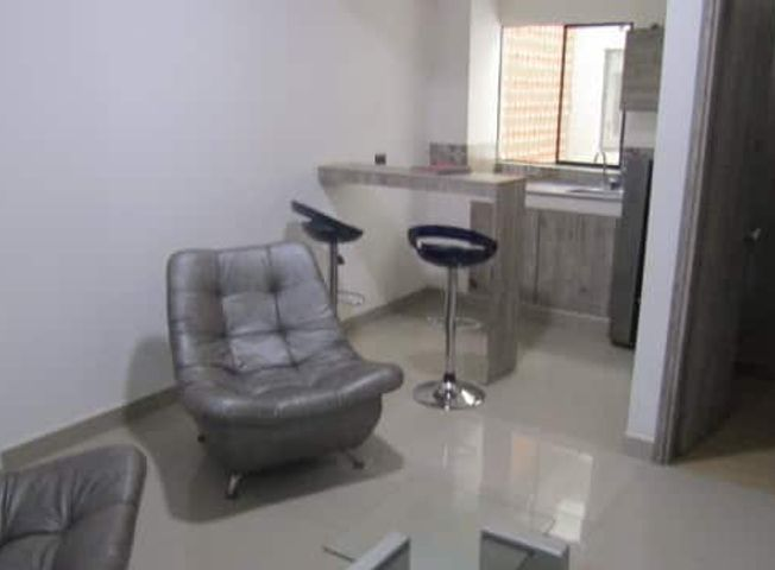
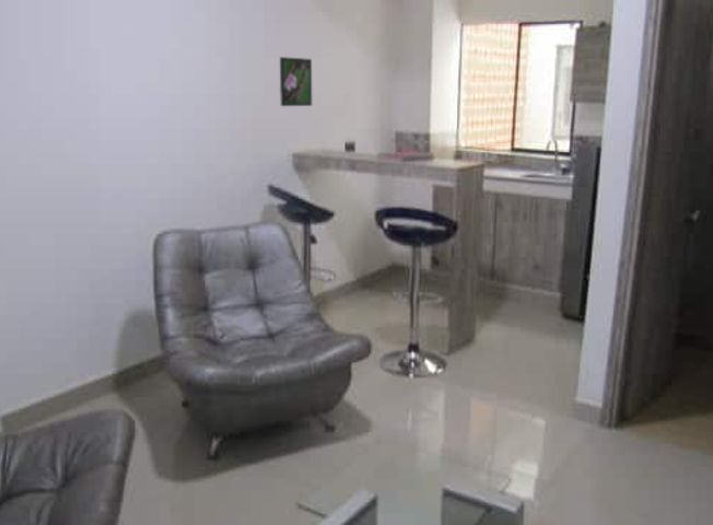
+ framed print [279,56,313,107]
